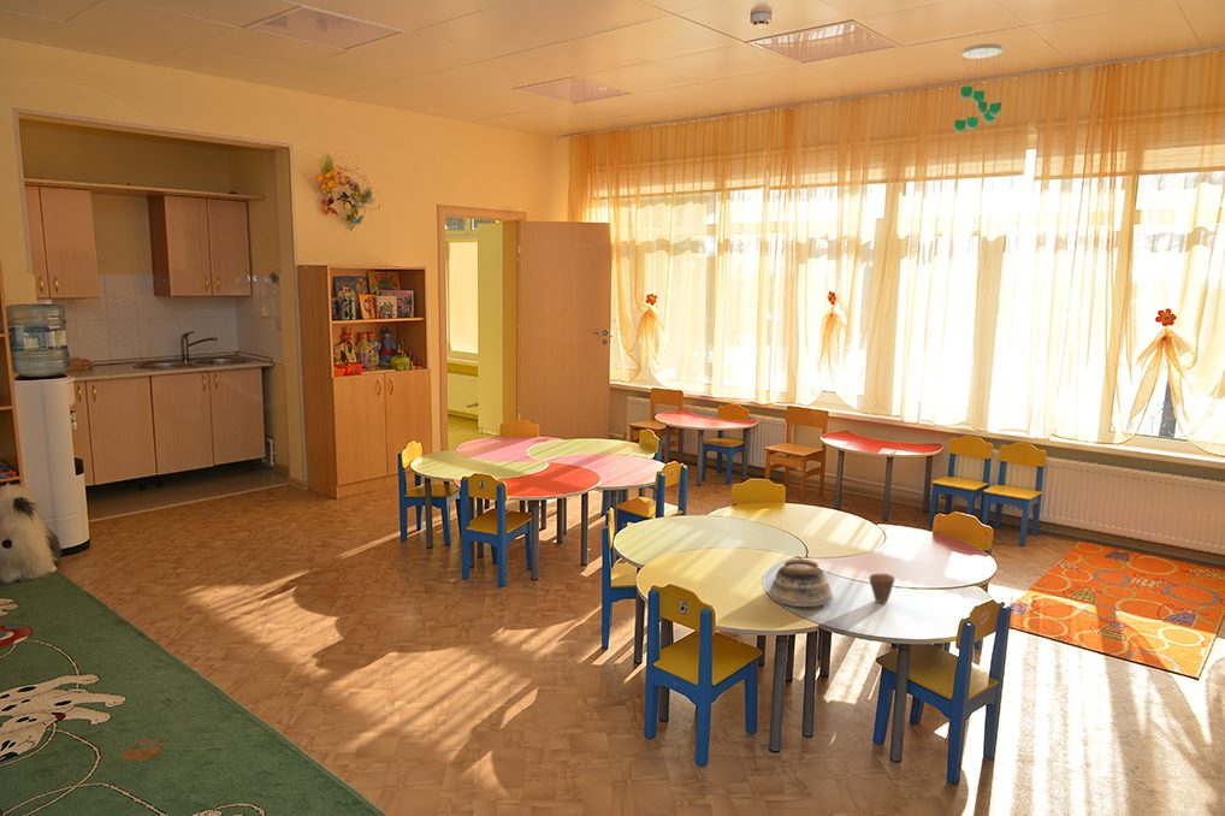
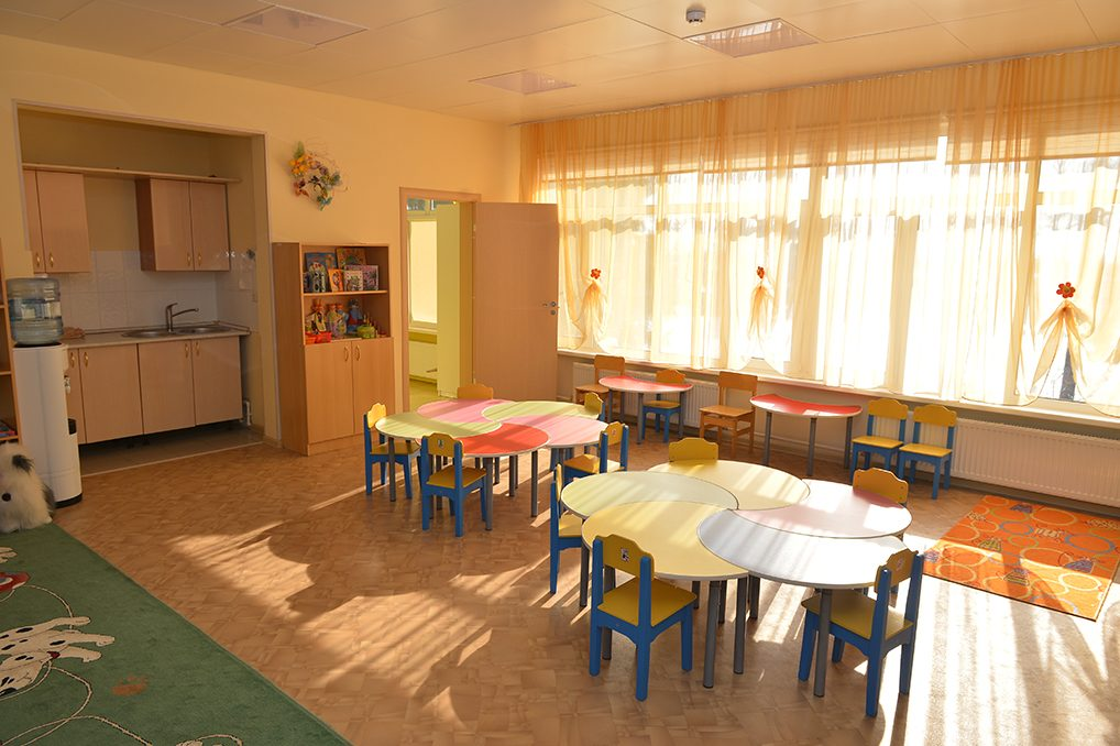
- bowl [768,558,834,608]
- cup [868,572,896,604]
- ceiling mobile [953,42,1004,134]
